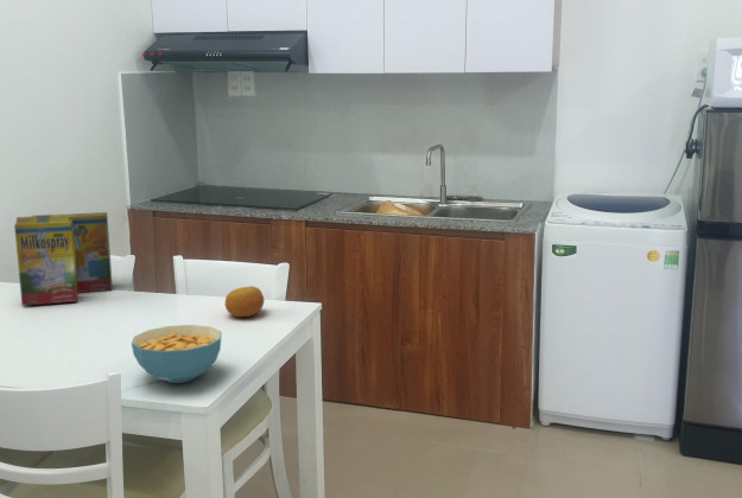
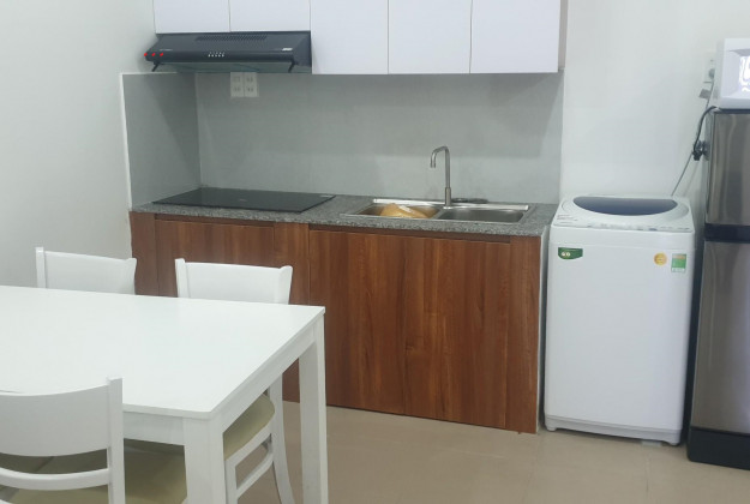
- cereal bowl [131,324,223,384]
- fruit [224,285,265,318]
- cereal box [13,211,114,307]
